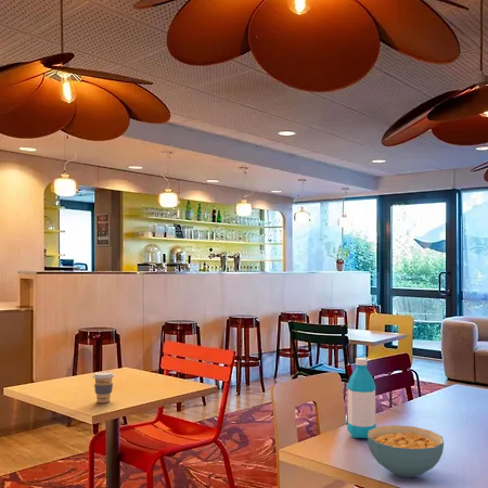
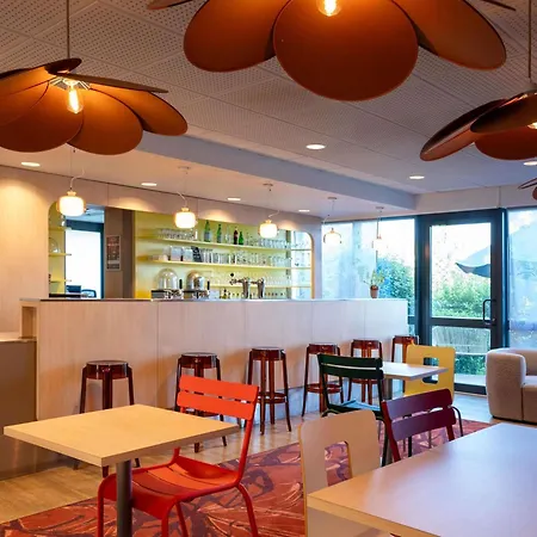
- water bottle [346,357,377,439]
- coffee cup [92,371,115,403]
- cereal bowl [367,424,445,478]
